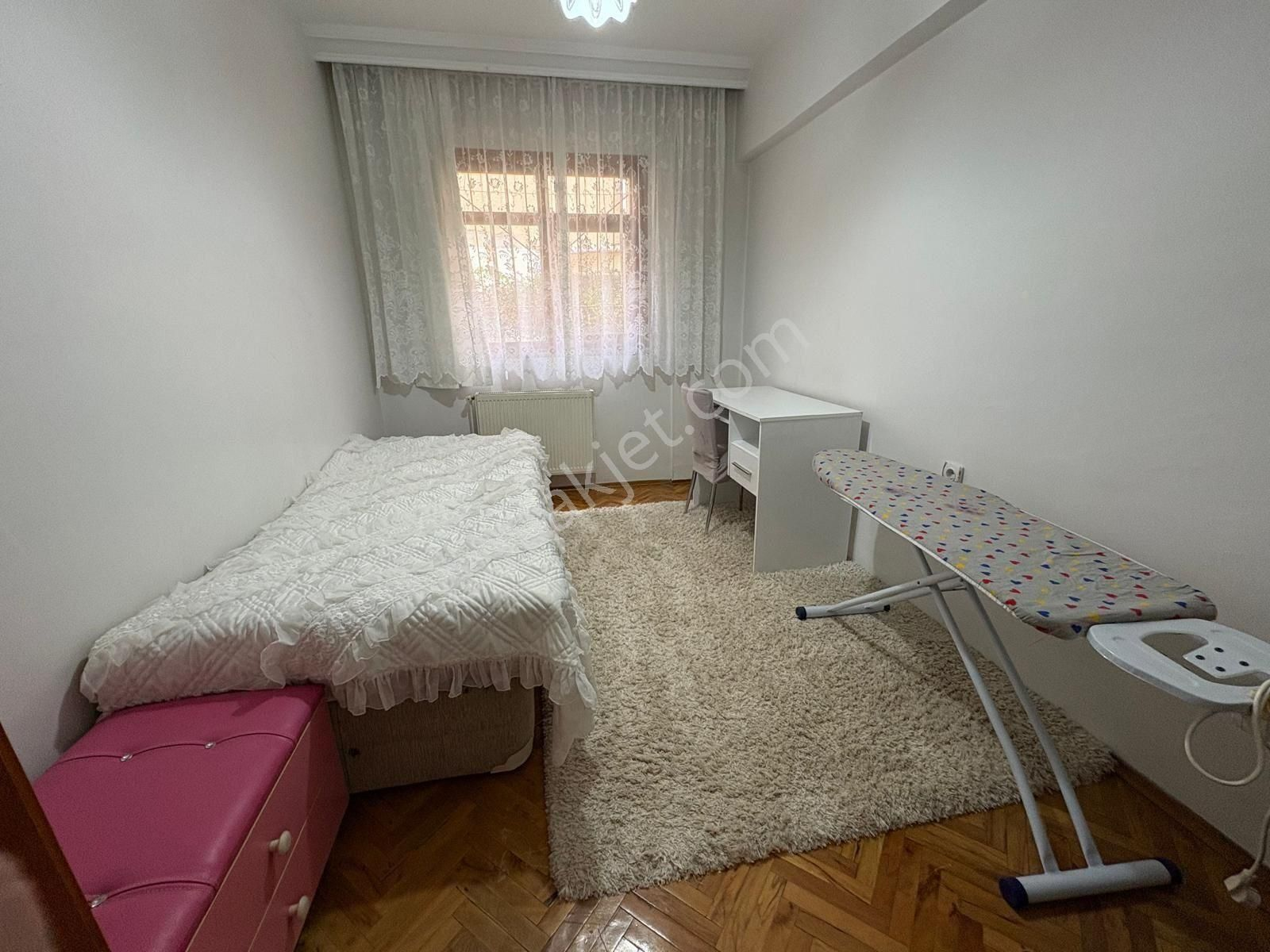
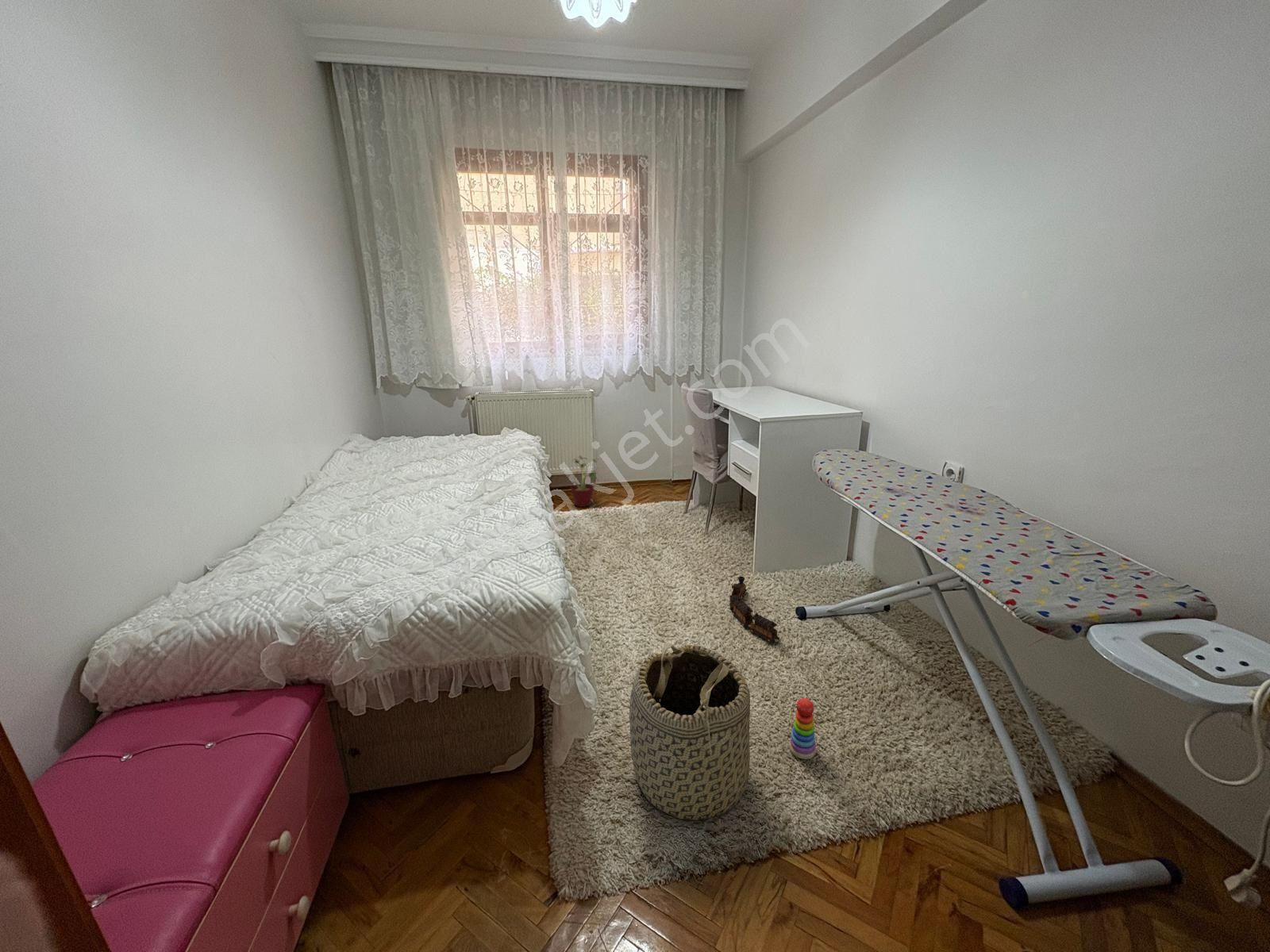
+ stacking toy [788,697,817,760]
+ potted plant [565,455,601,508]
+ basket [629,643,751,829]
+ toy train [729,575,780,644]
